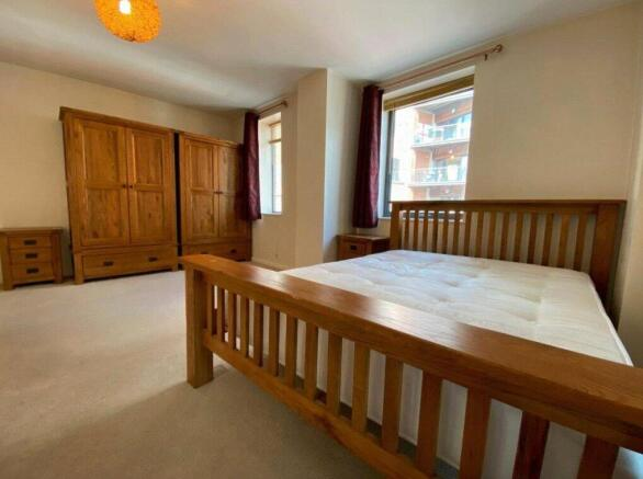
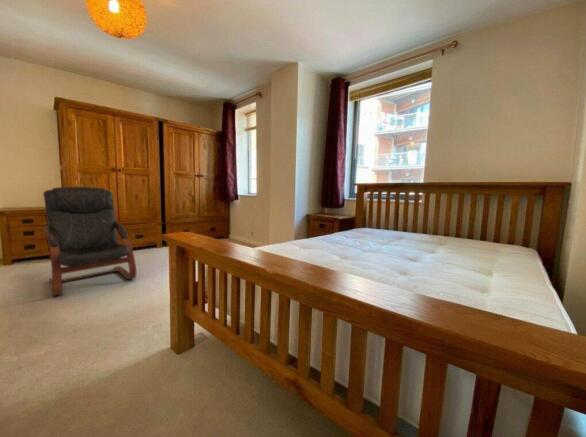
+ armchair [42,186,137,297]
